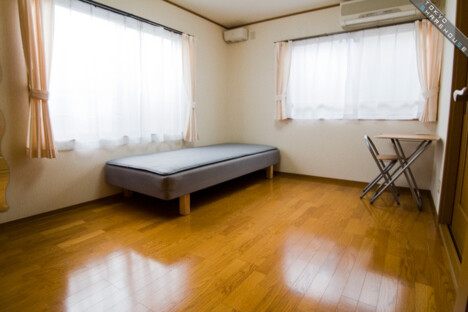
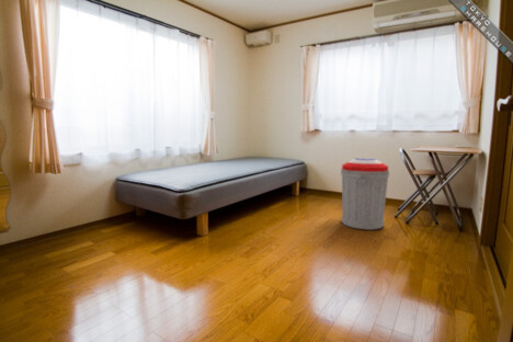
+ trash can [340,157,390,231]
